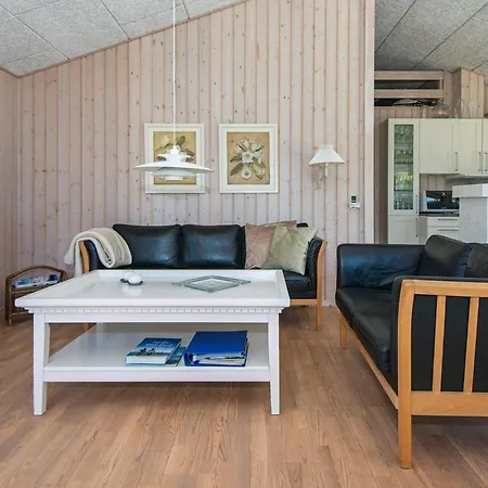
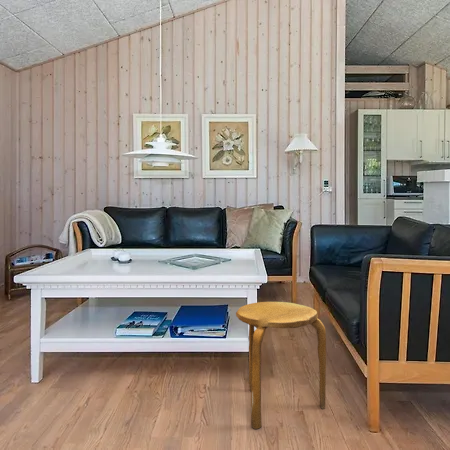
+ stool [235,301,327,430]
